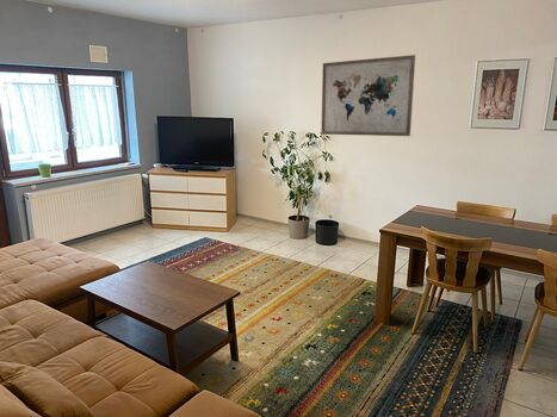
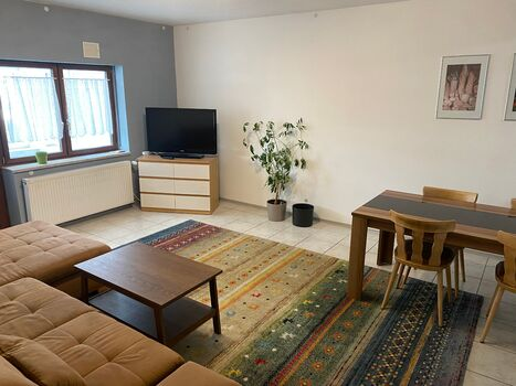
- wall art [320,54,416,137]
